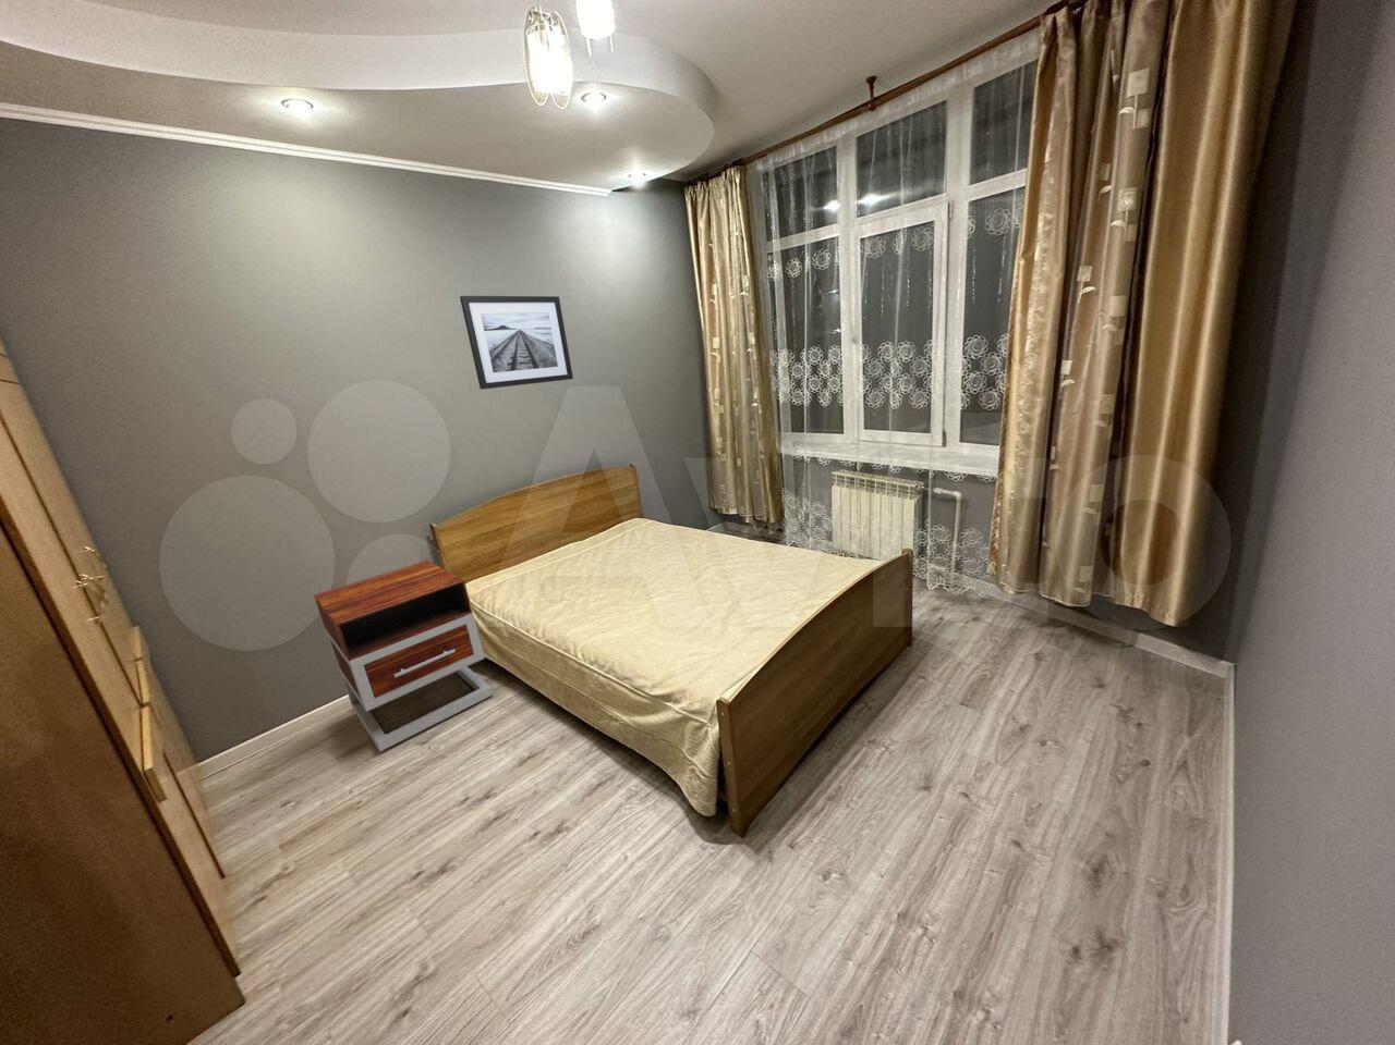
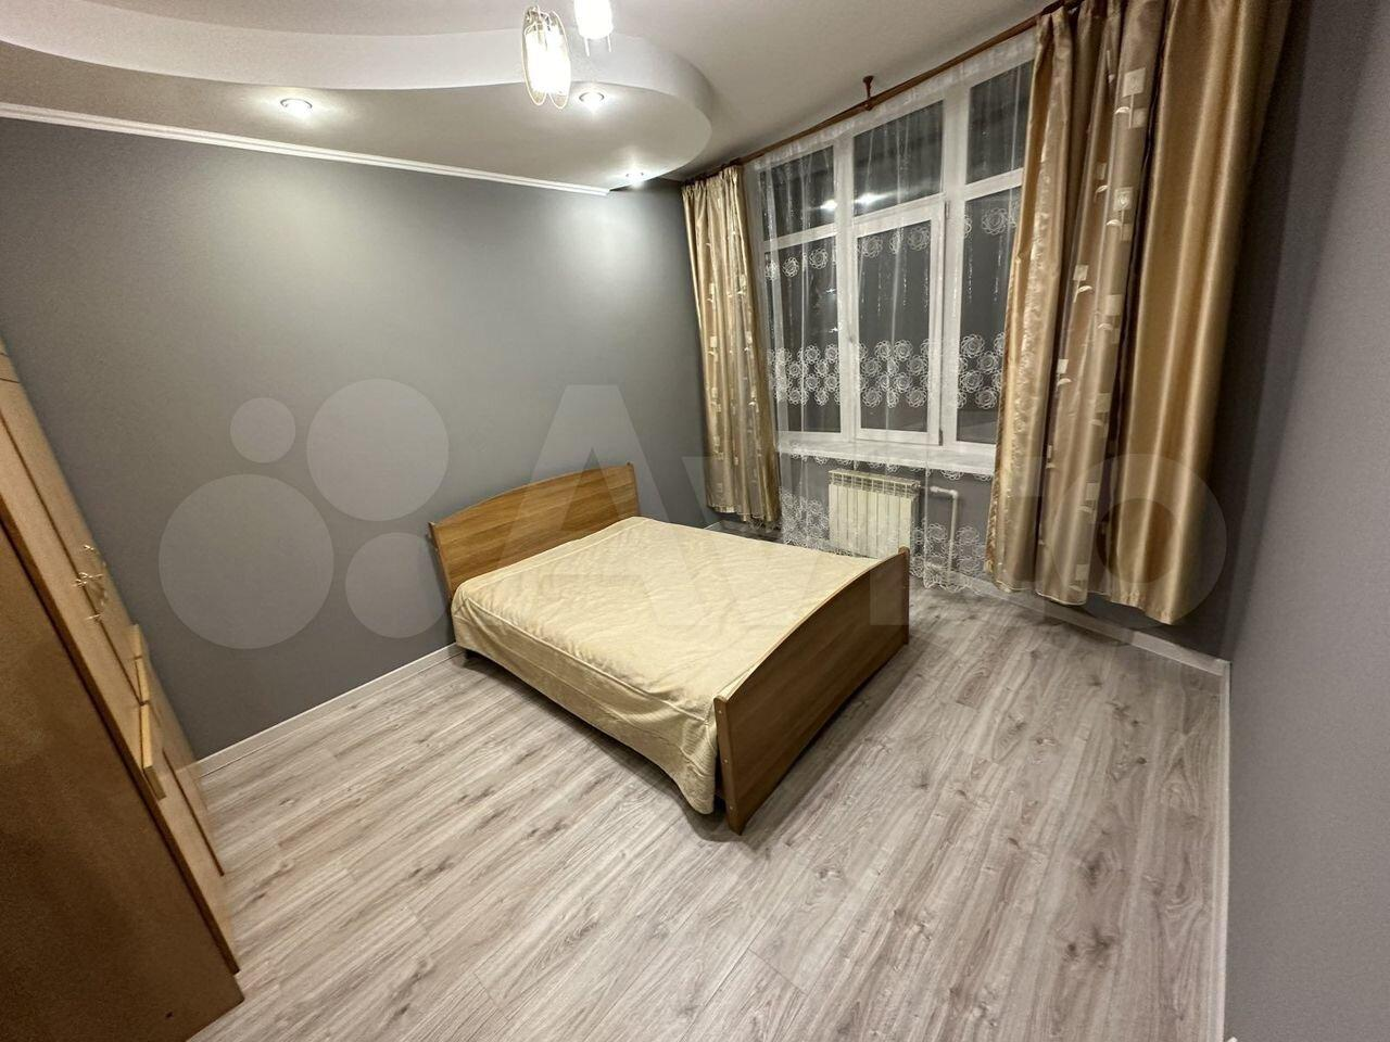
- wall art [459,295,574,391]
- nightstand [313,560,494,752]
